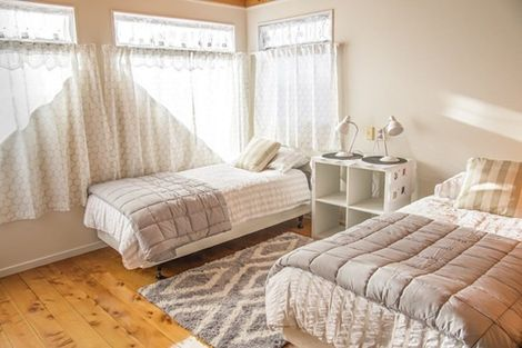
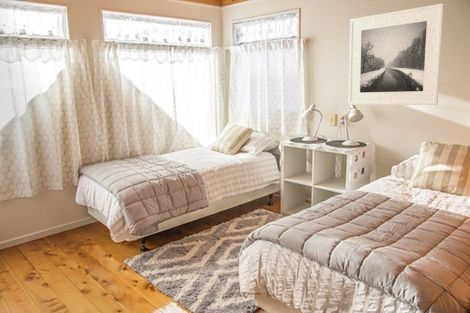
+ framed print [347,3,445,106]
